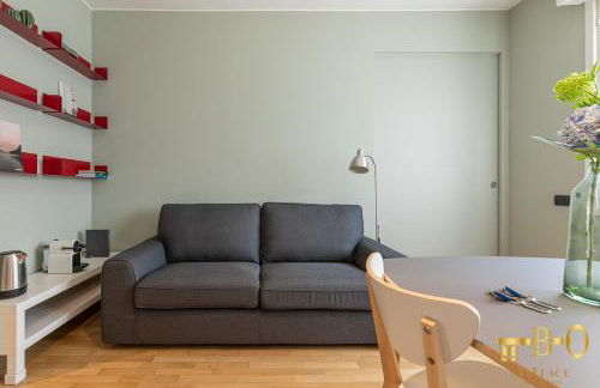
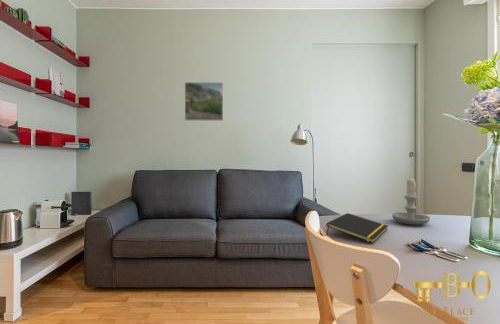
+ candle [391,177,431,226]
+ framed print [184,81,224,122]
+ notepad [325,212,389,244]
